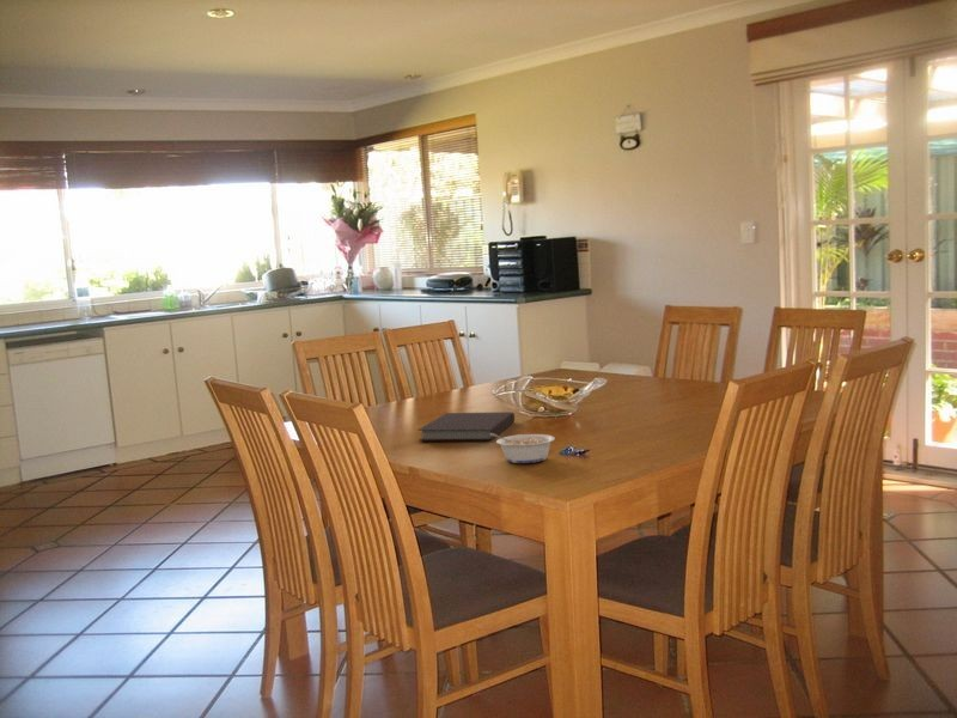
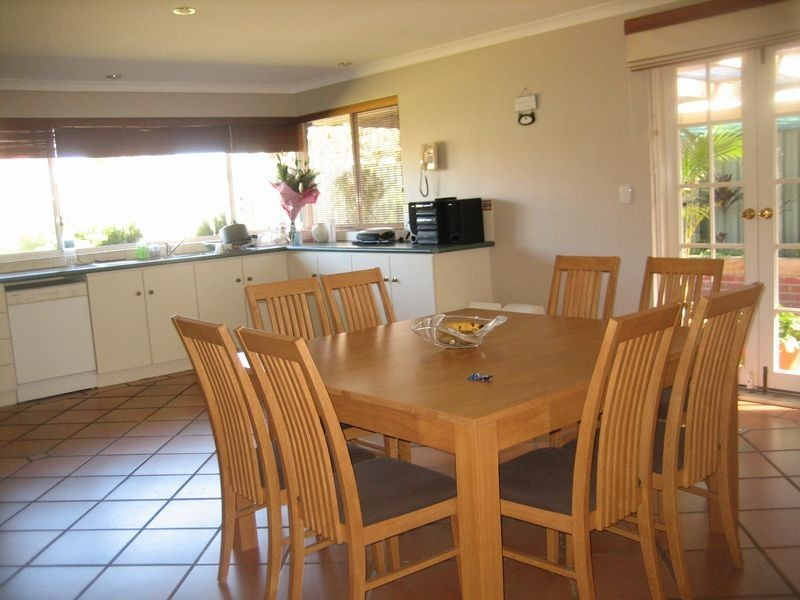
- legume [490,433,556,464]
- notebook [416,410,516,443]
